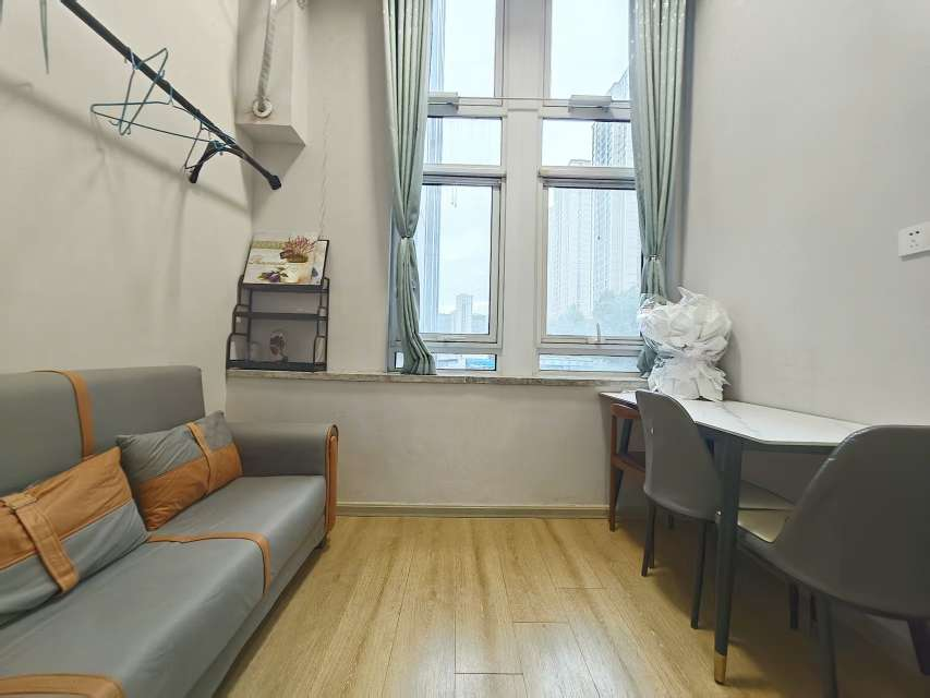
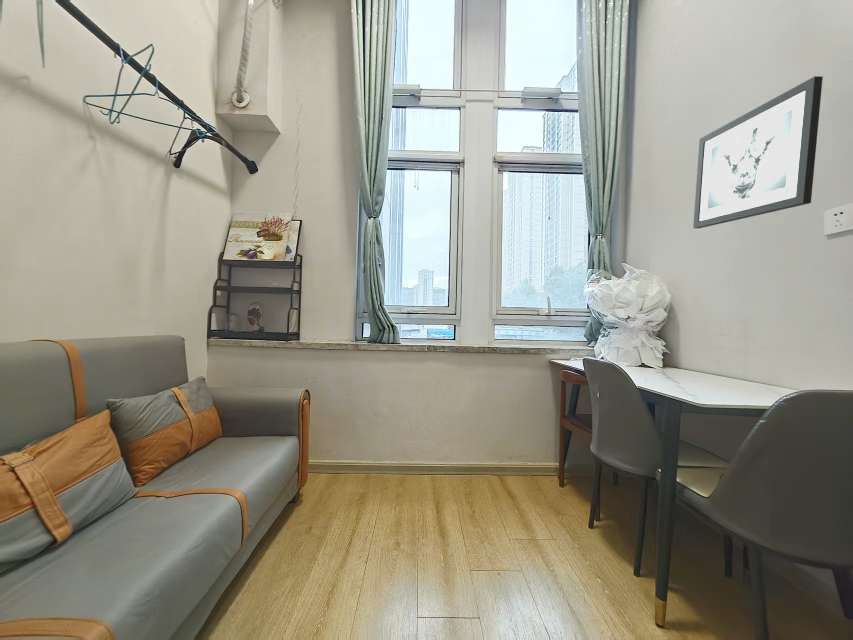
+ wall art [692,75,824,229]
